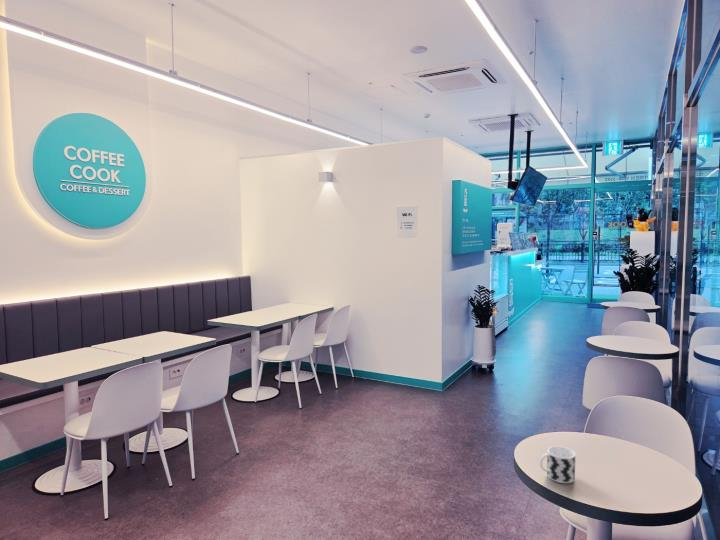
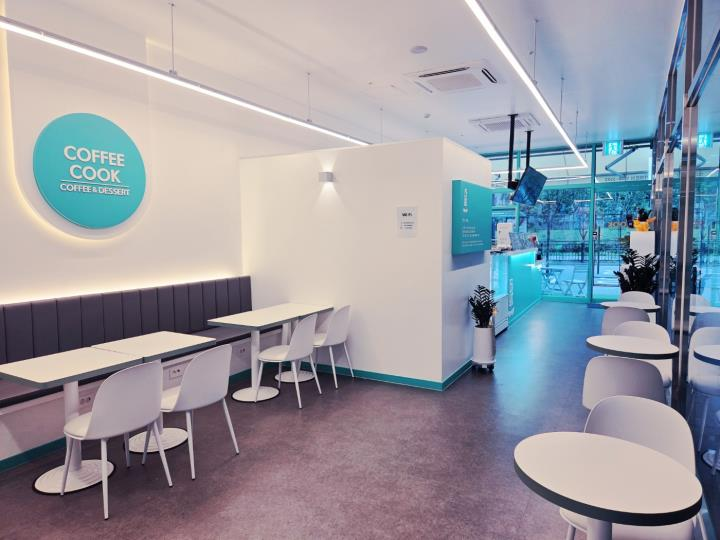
- cup [538,446,576,484]
